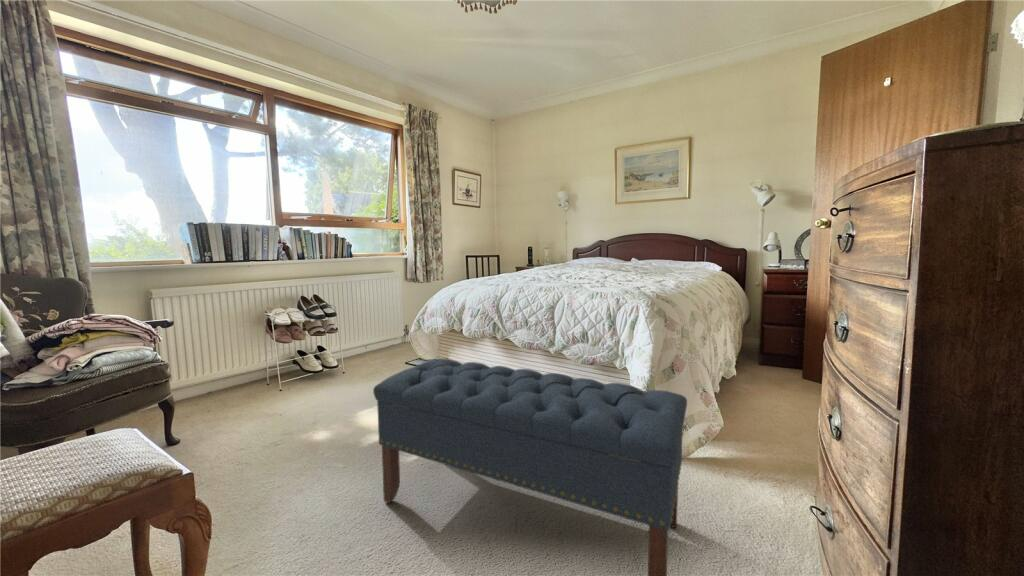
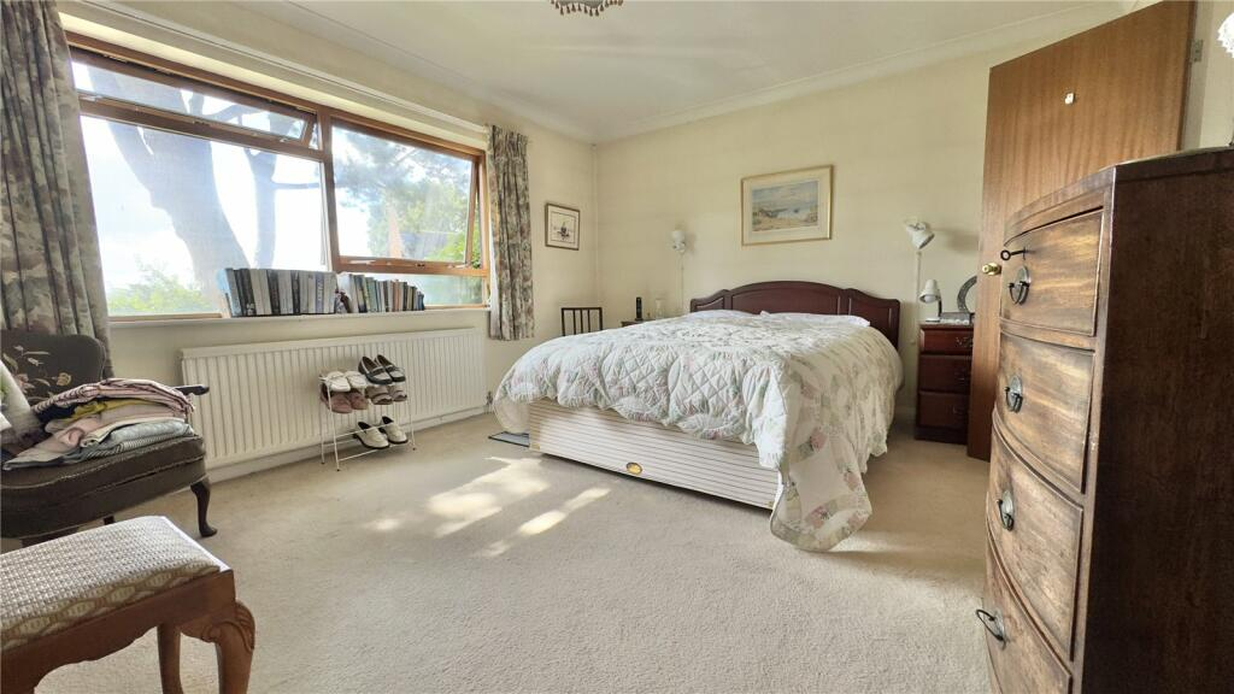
- bench [372,357,688,576]
